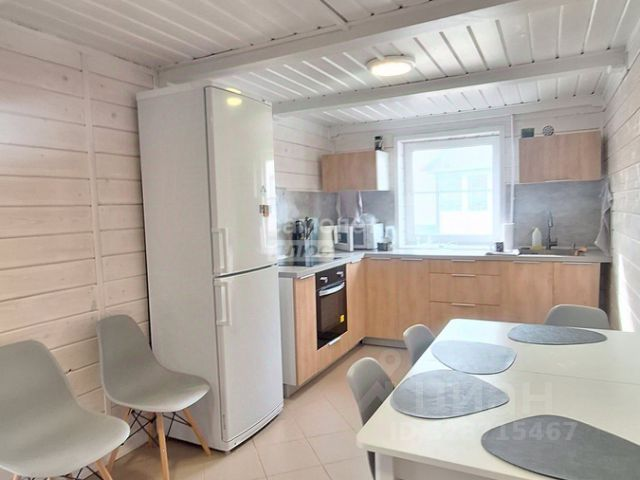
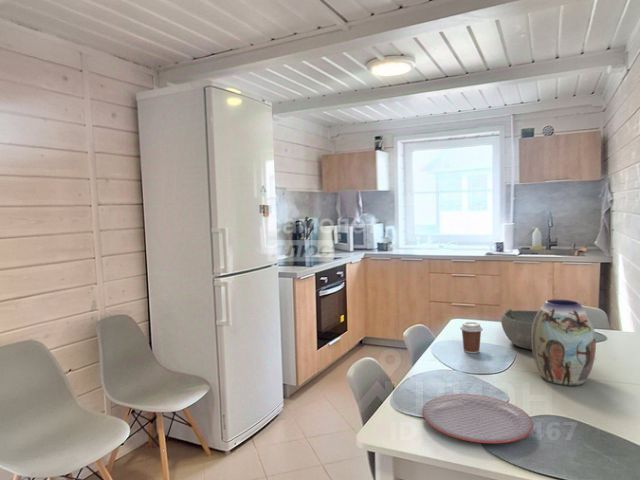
+ coffee cup [459,321,484,354]
+ vase [531,299,597,387]
+ bowl [500,308,539,351]
+ plate [421,393,534,444]
